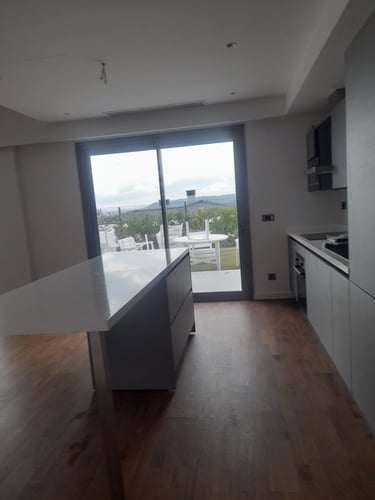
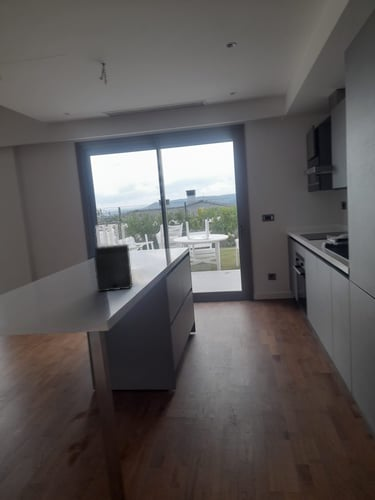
+ knife block [93,222,133,293]
